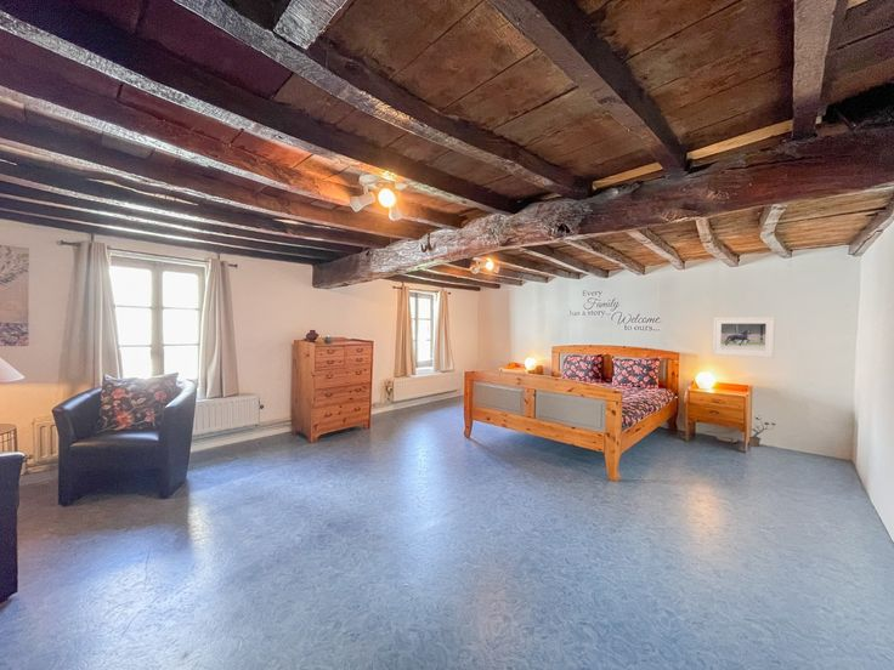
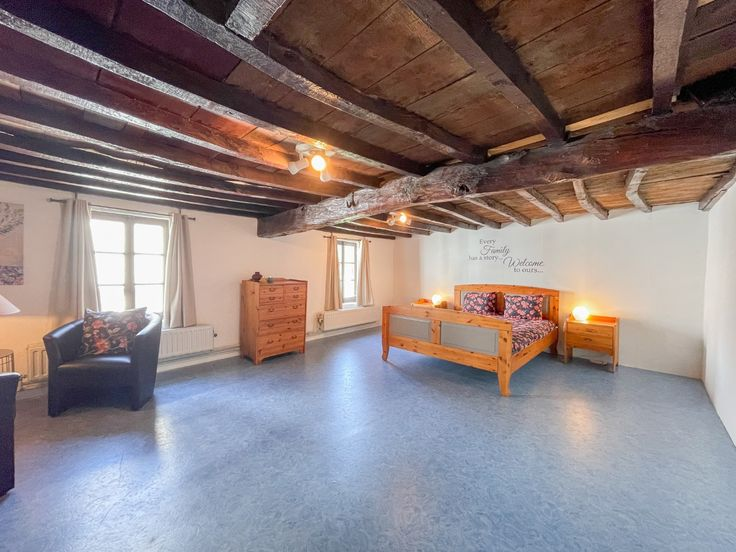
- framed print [712,316,776,358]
- potted plant [747,416,777,448]
